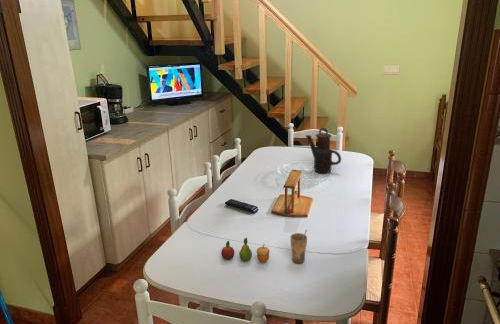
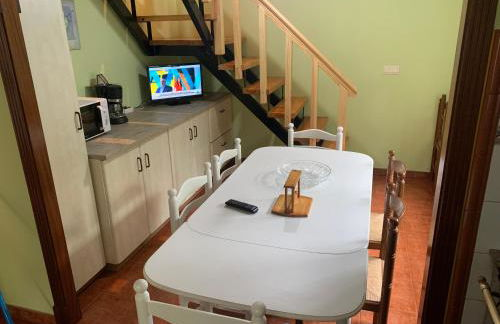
- cup [289,229,308,265]
- fruit [220,237,270,263]
- teapot [305,127,342,174]
